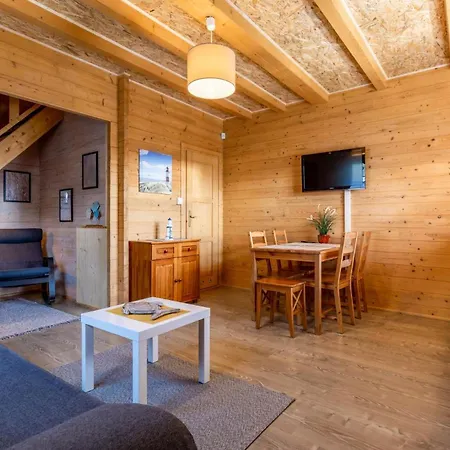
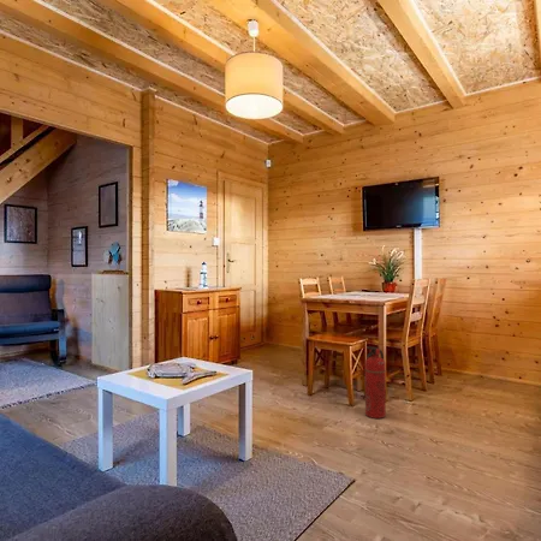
+ fire extinguisher [364,346,387,420]
